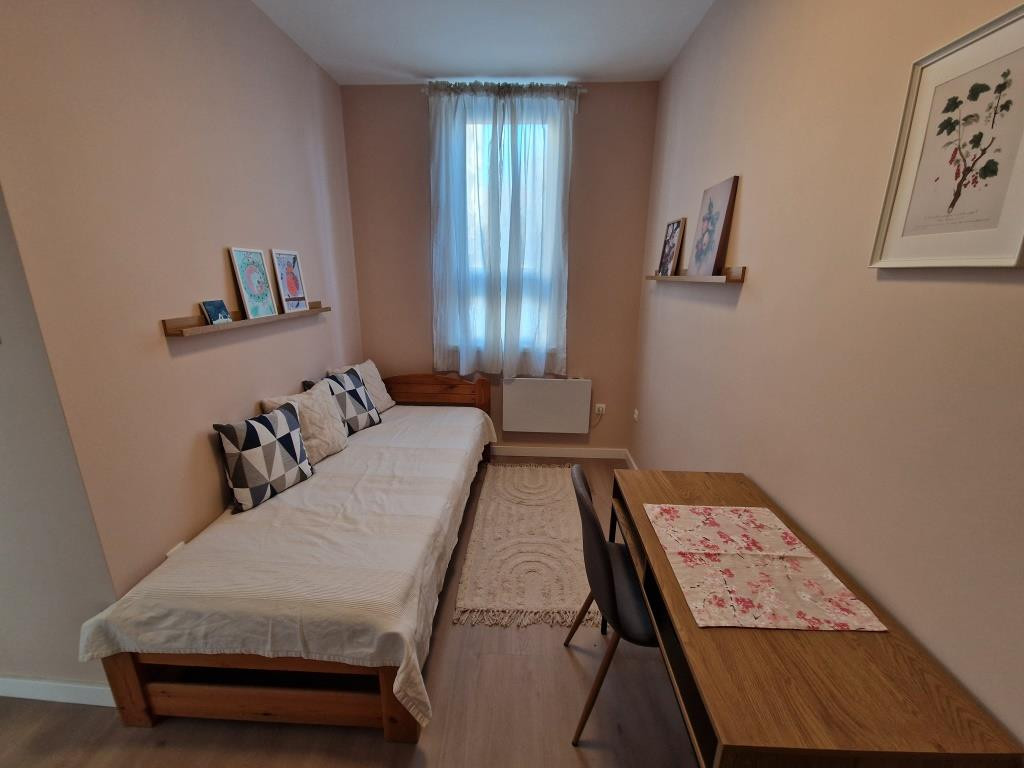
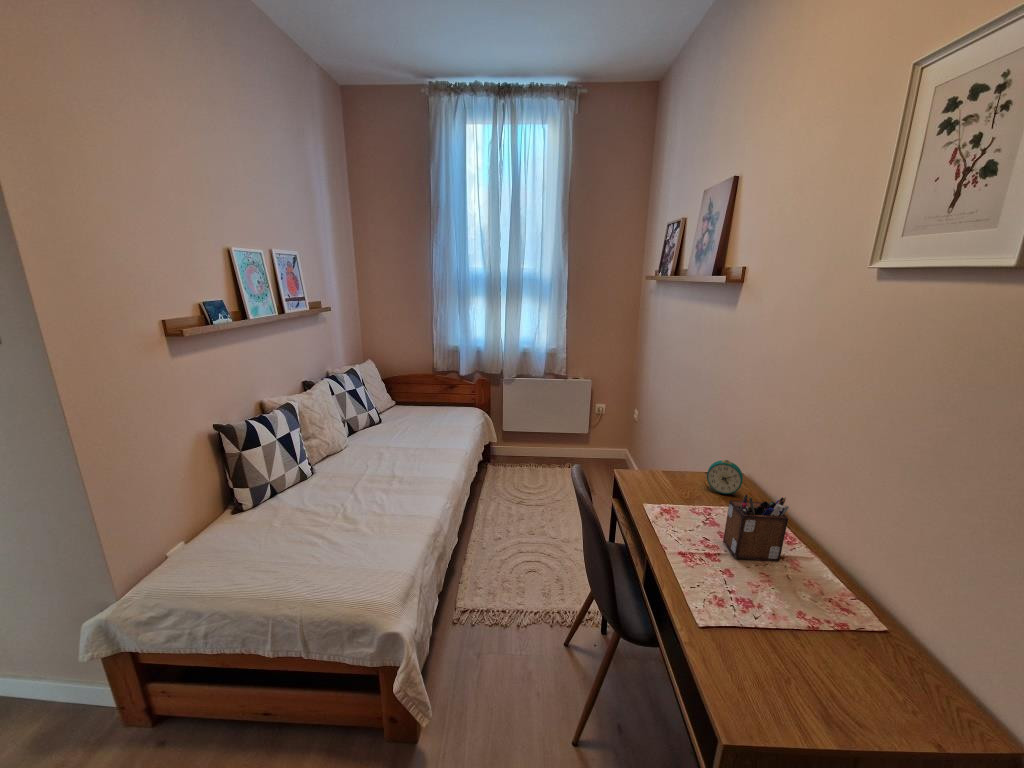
+ desk organizer [722,493,790,562]
+ alarm clock [706,459,744,497]
